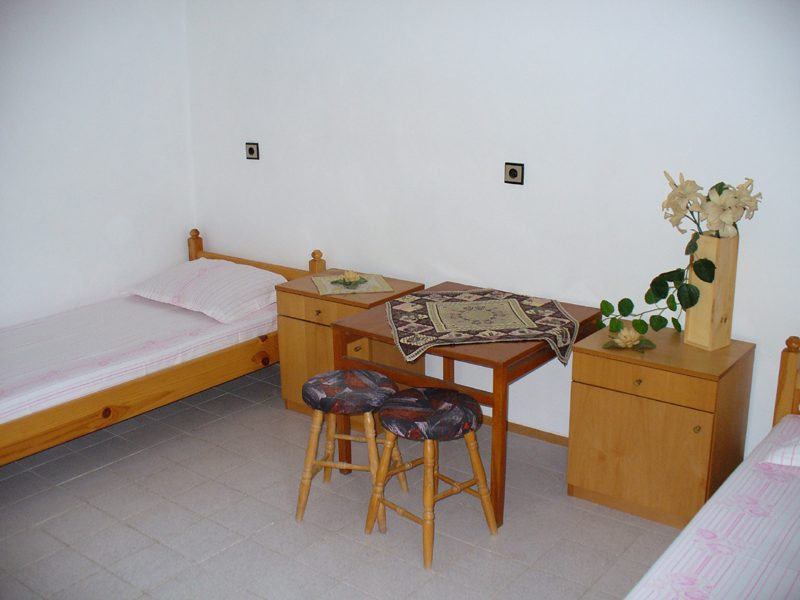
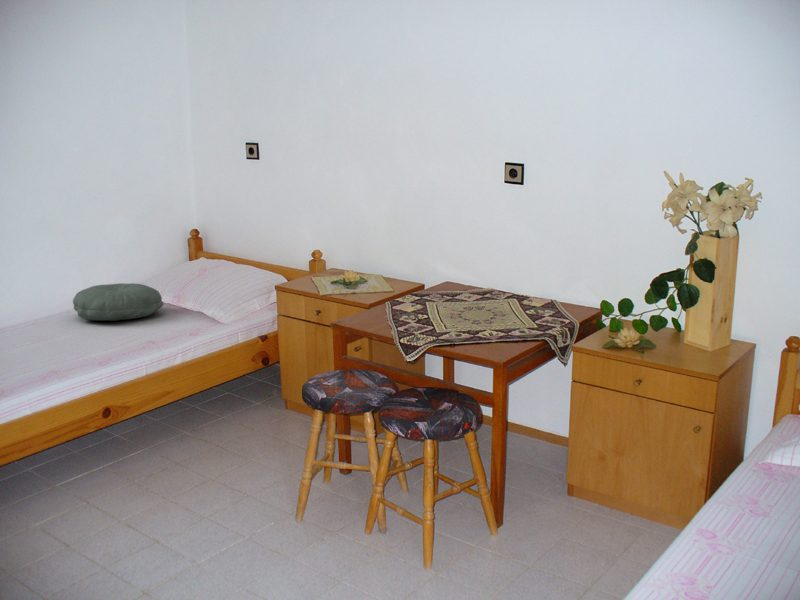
+ pillow [72,282,164,322]
